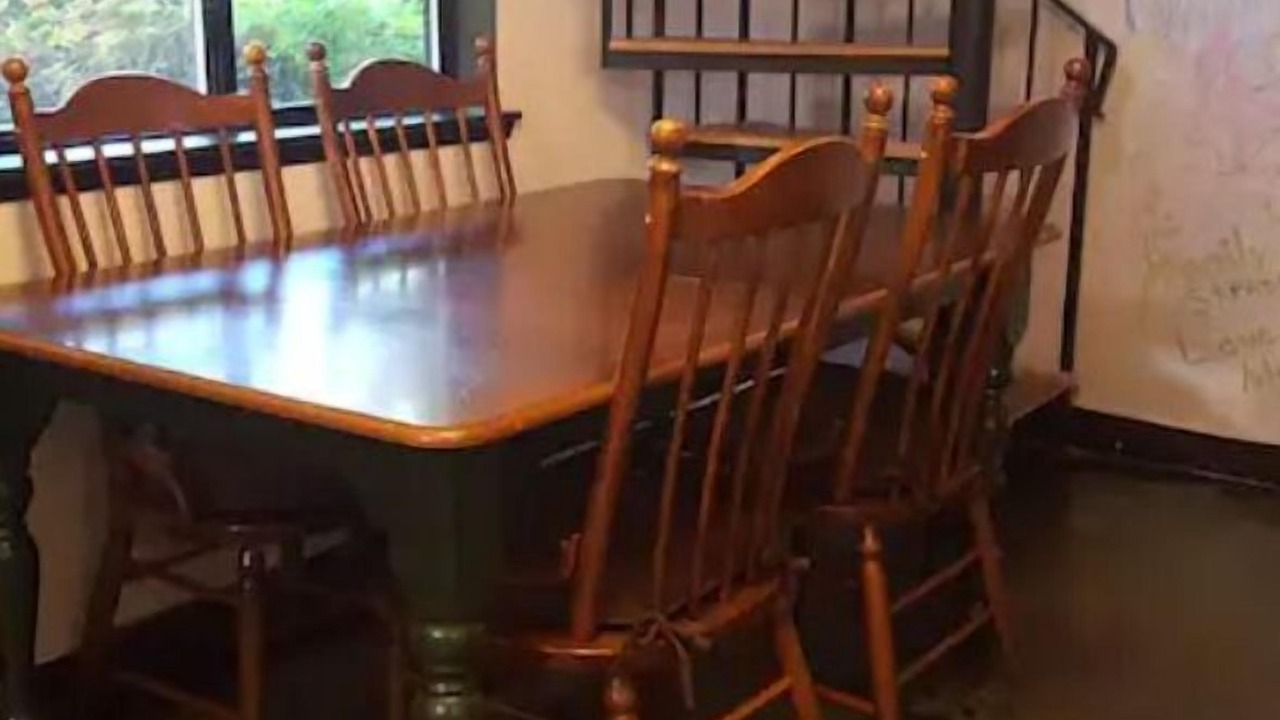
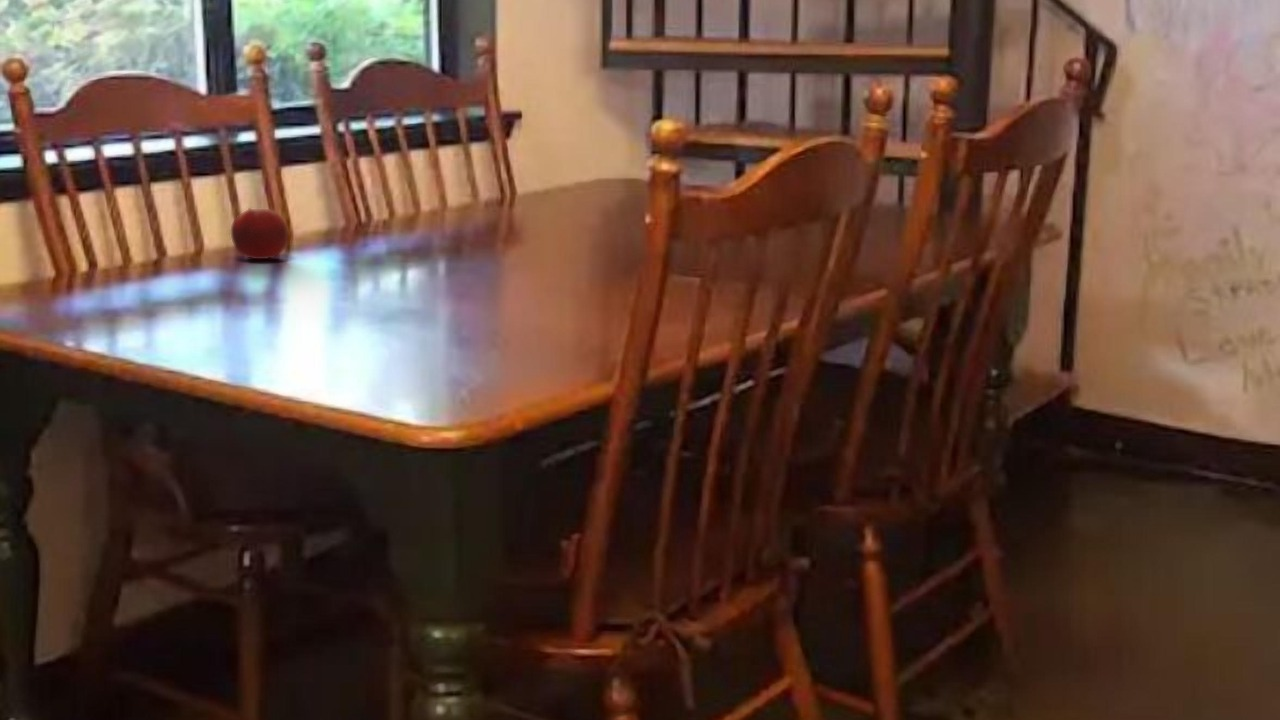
+ fruit [230,207,289,260]
